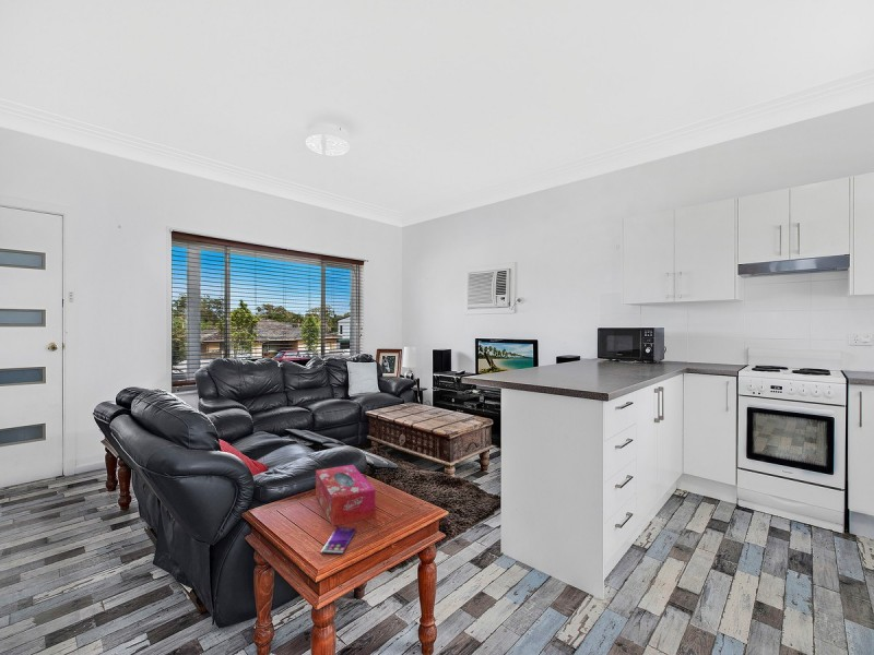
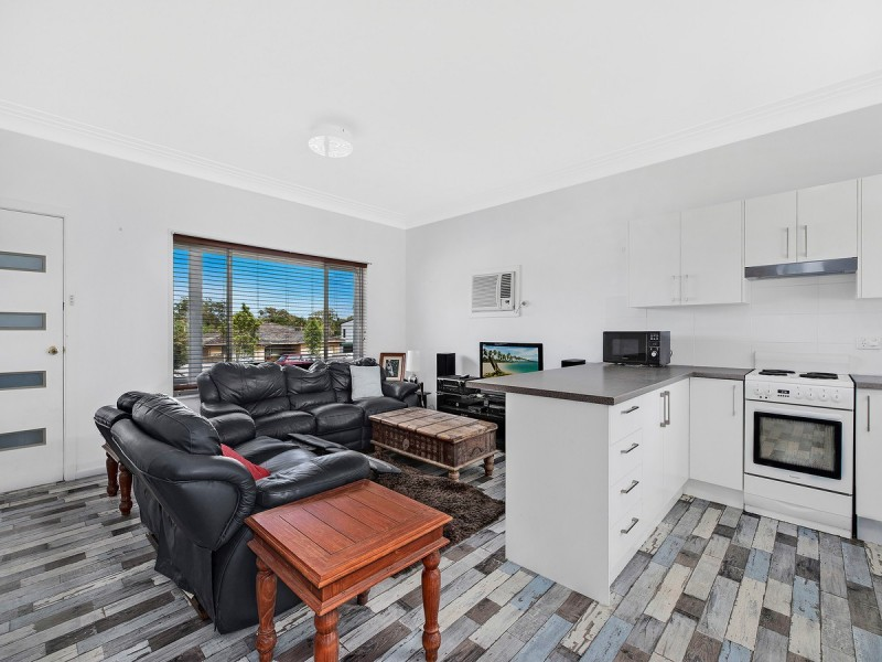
- smartphone [319,526,357,556]
- tissue box [315,464,376,527]
